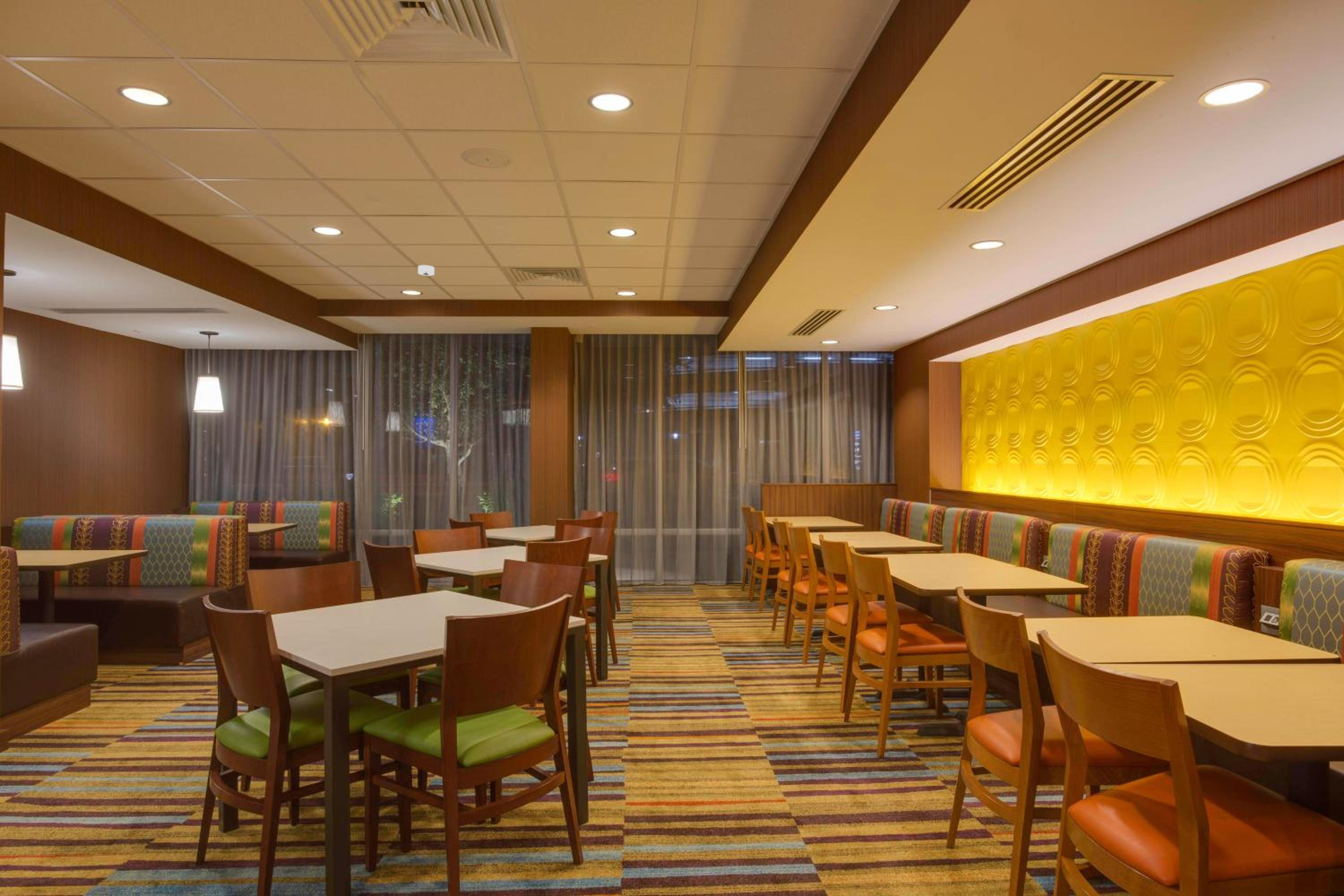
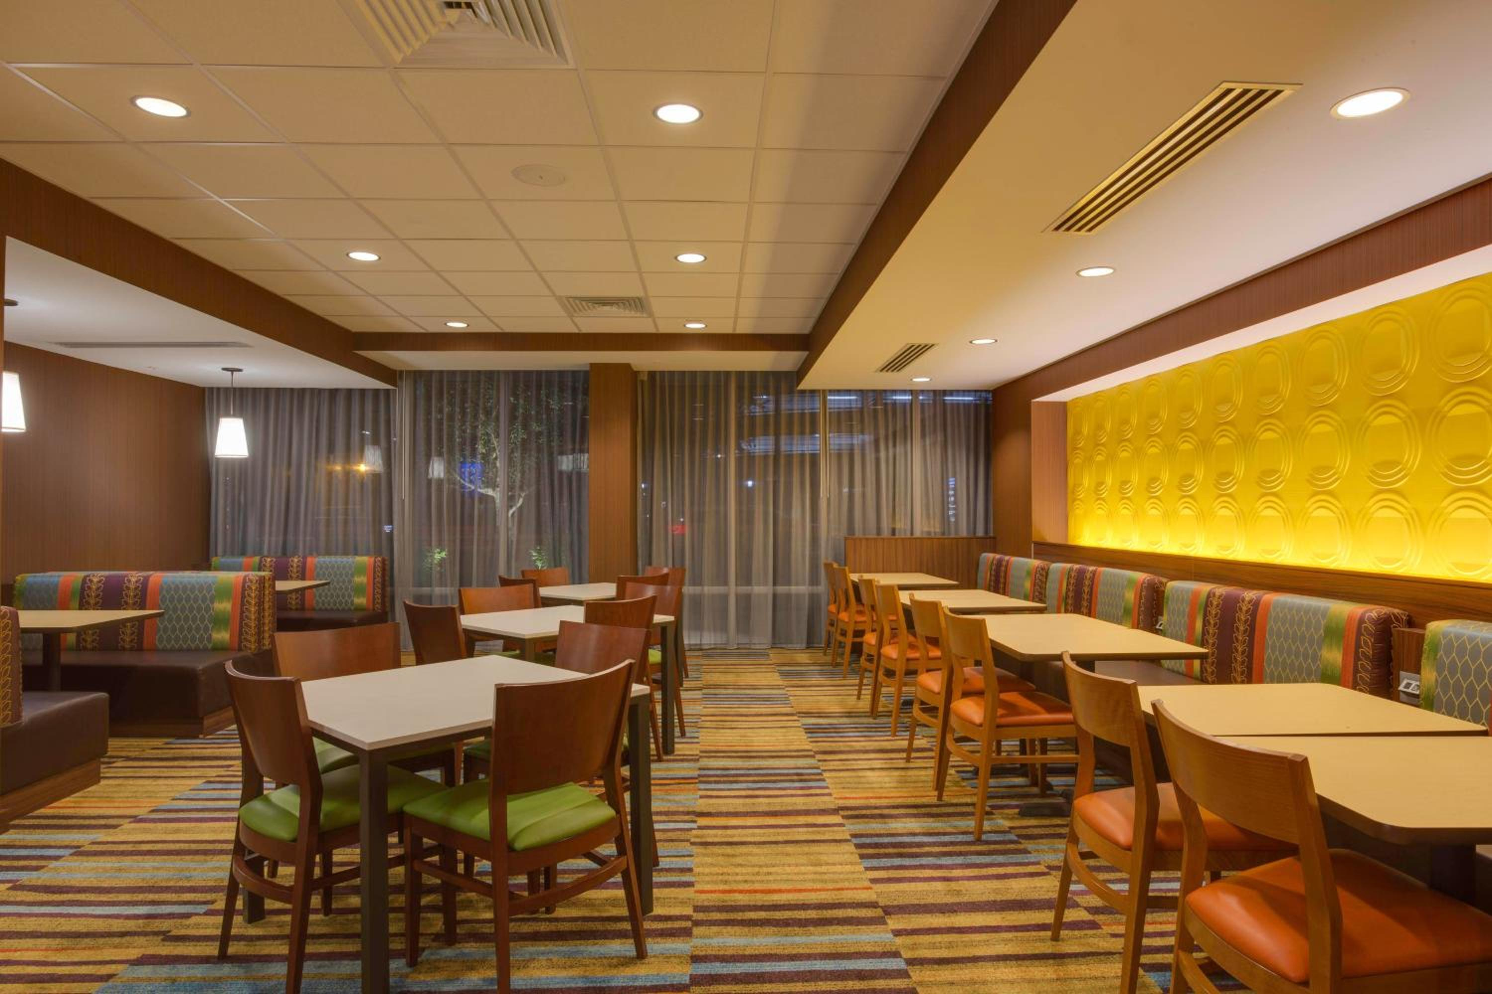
- smoke detector [418,265,435,276]
